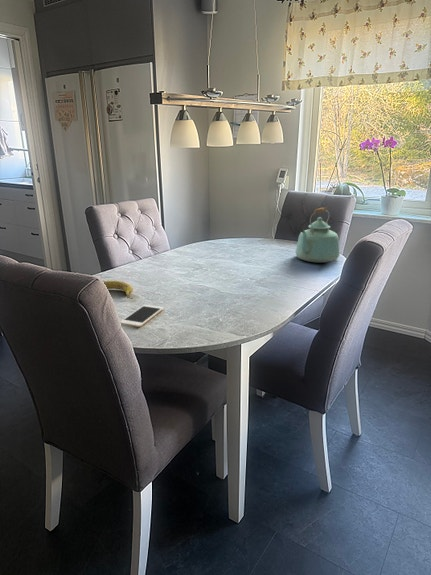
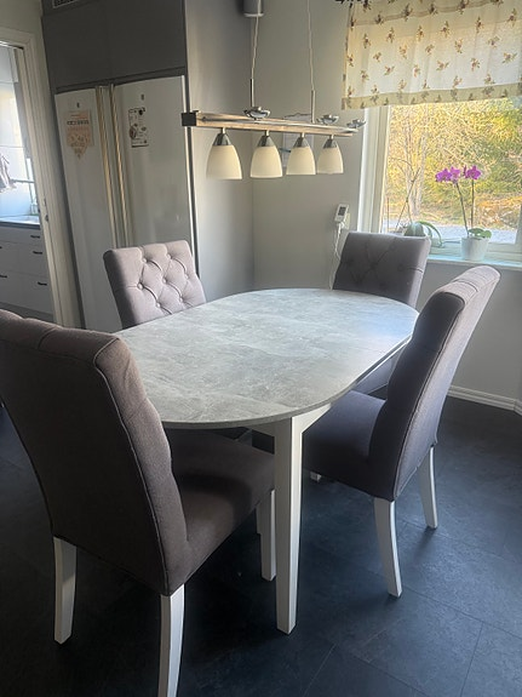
- cell phone [119,304,165,328]
- kettle [294,206,341,264]
- fruit [102,280,134,300]
